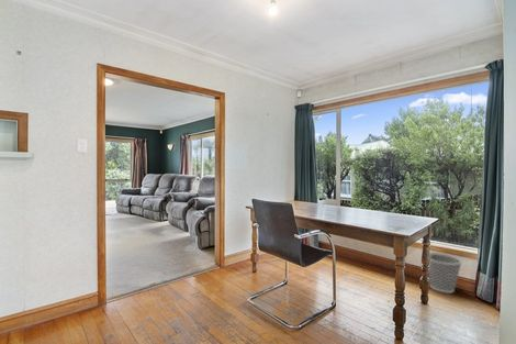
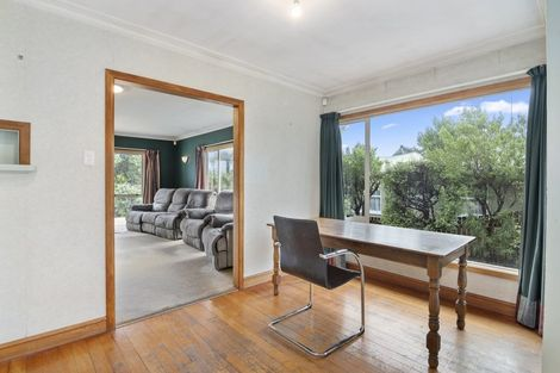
- wastebasket [428,252,463,295]
